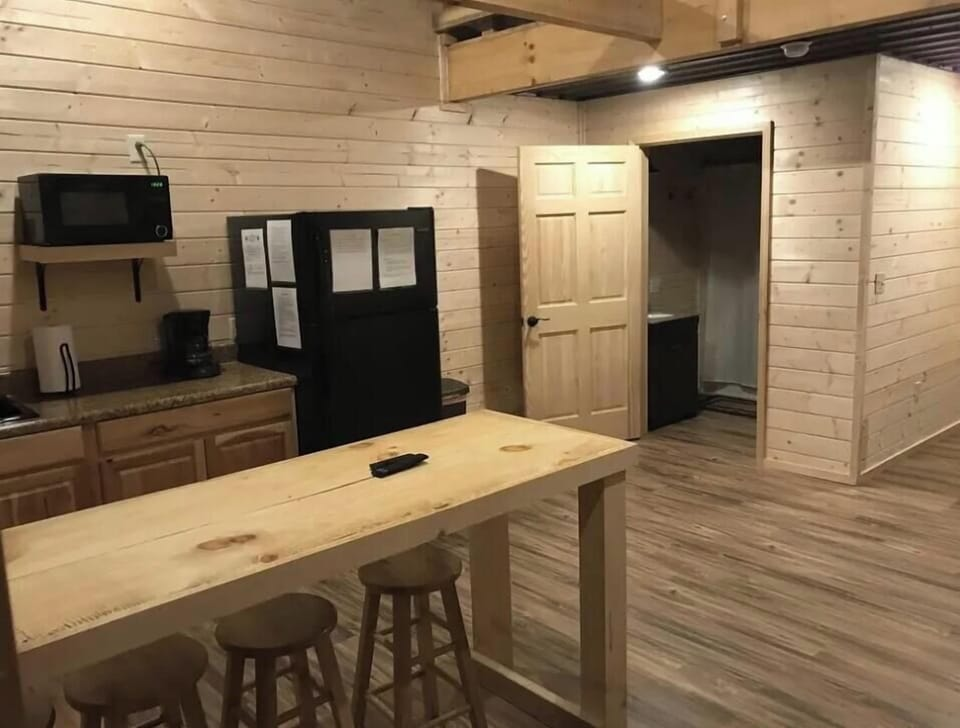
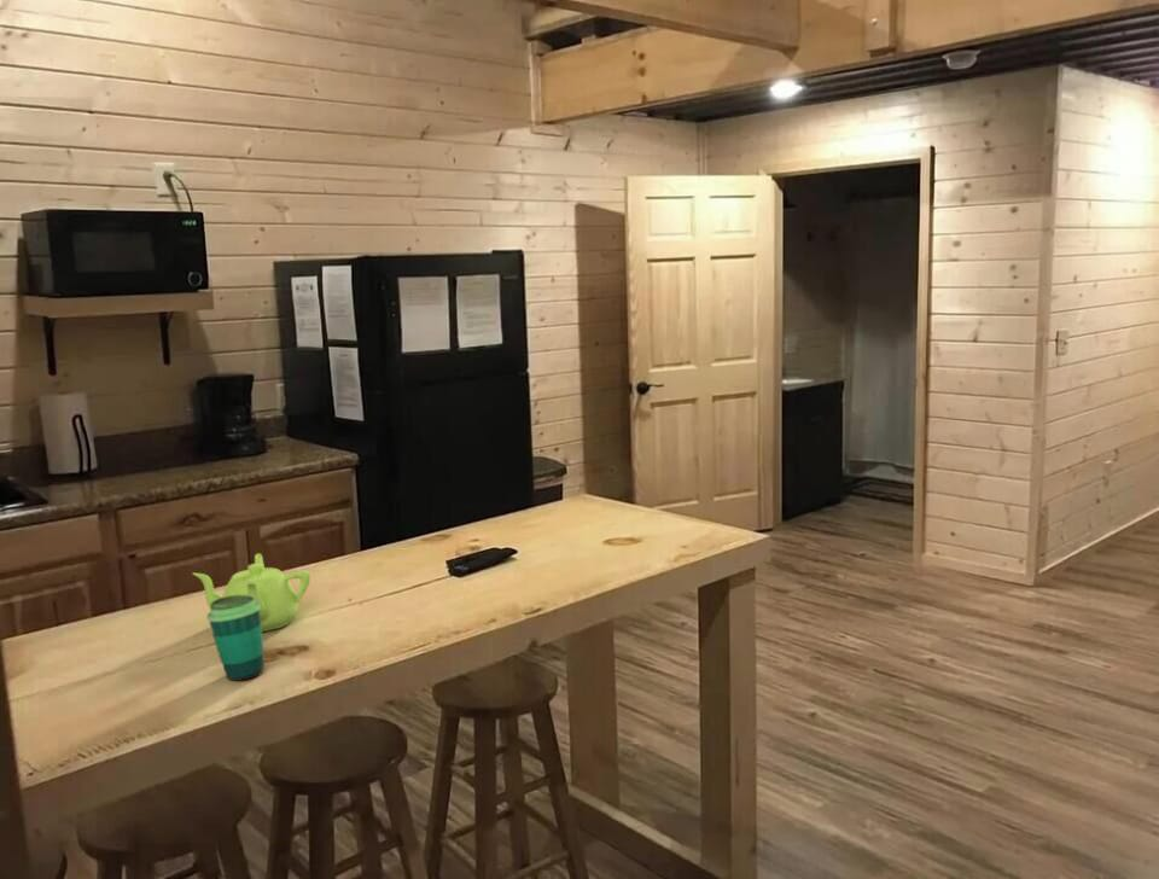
+ cup [205,595,266,681]
+ teapot [192,552,311,633]
